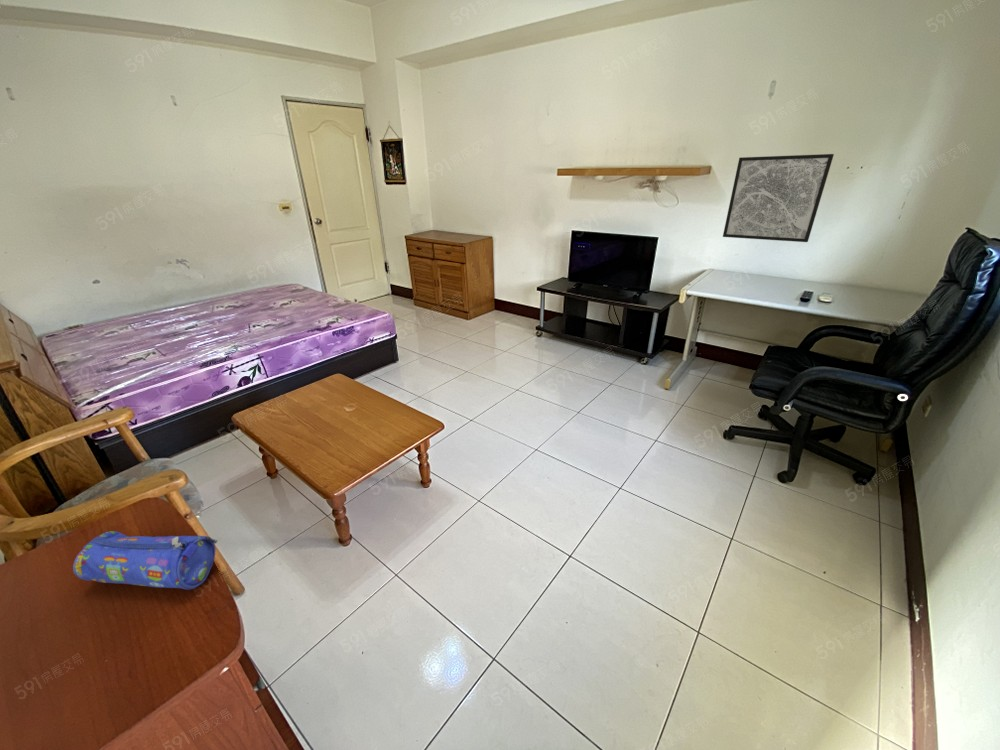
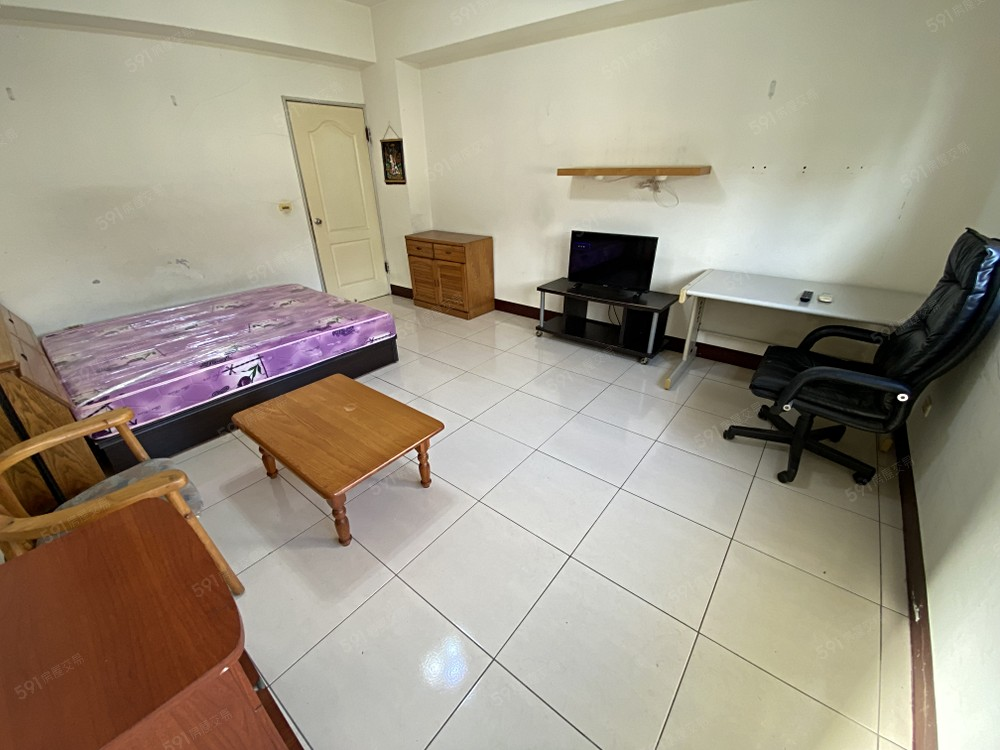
- wall art [722,153,835,243]
- pencil case [72,530,219,591]
